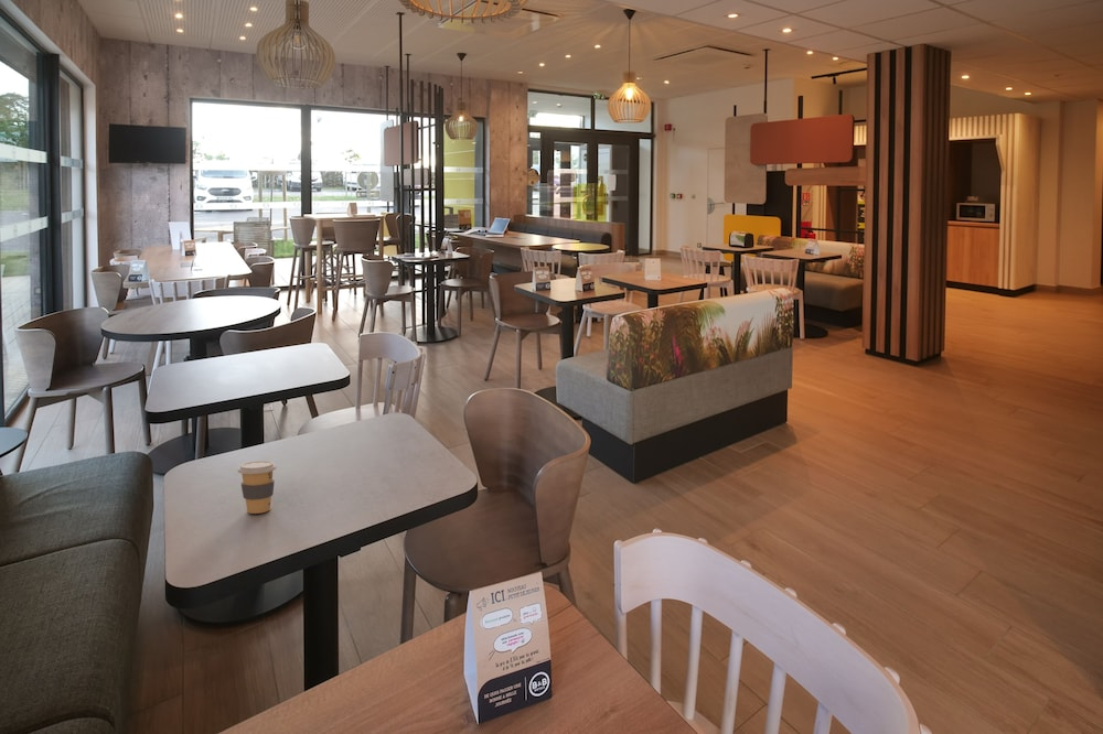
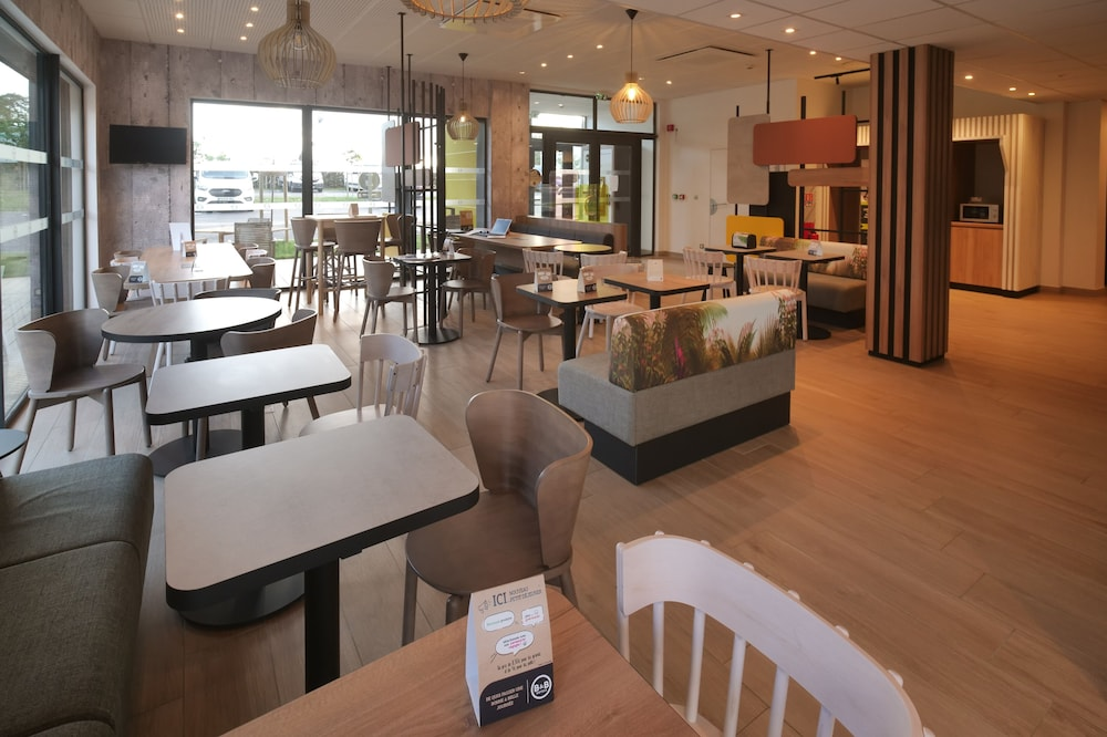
- coffee cup [237,460,277,515]
